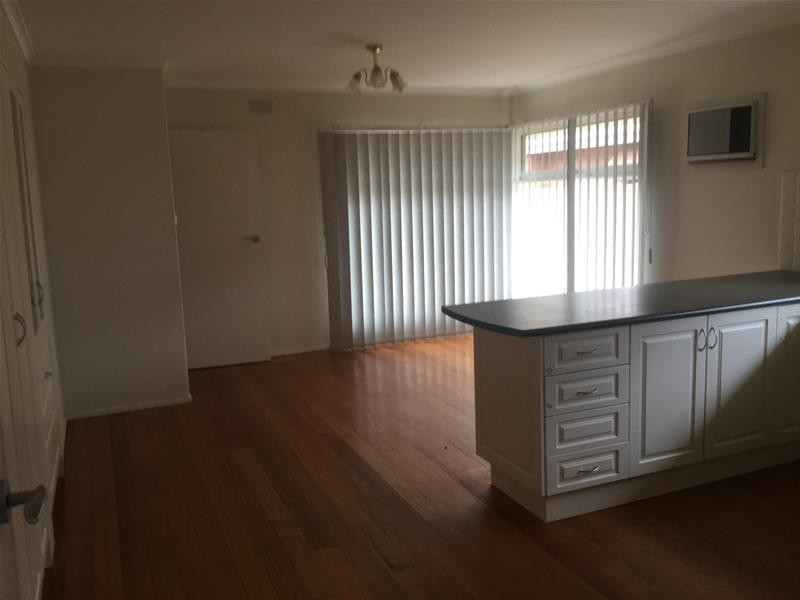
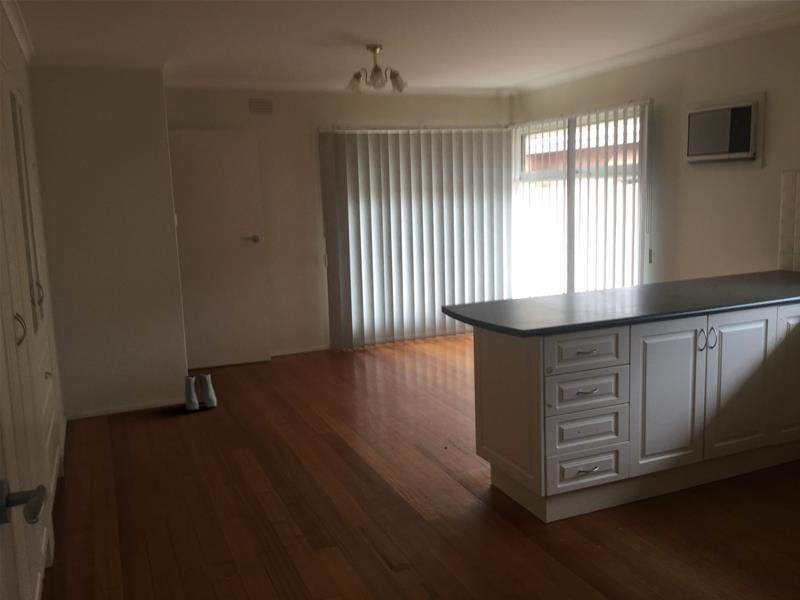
+ boots [184,372,218,411]
